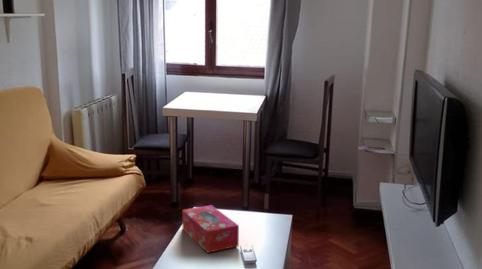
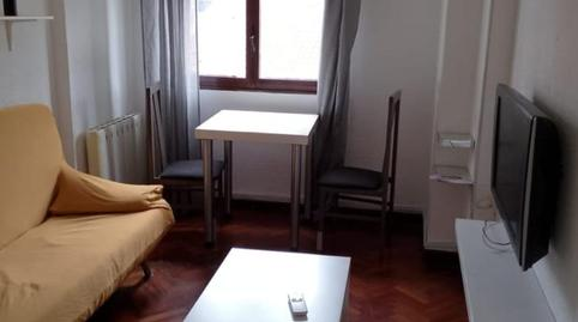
- tissue box [181,204,240,254]
